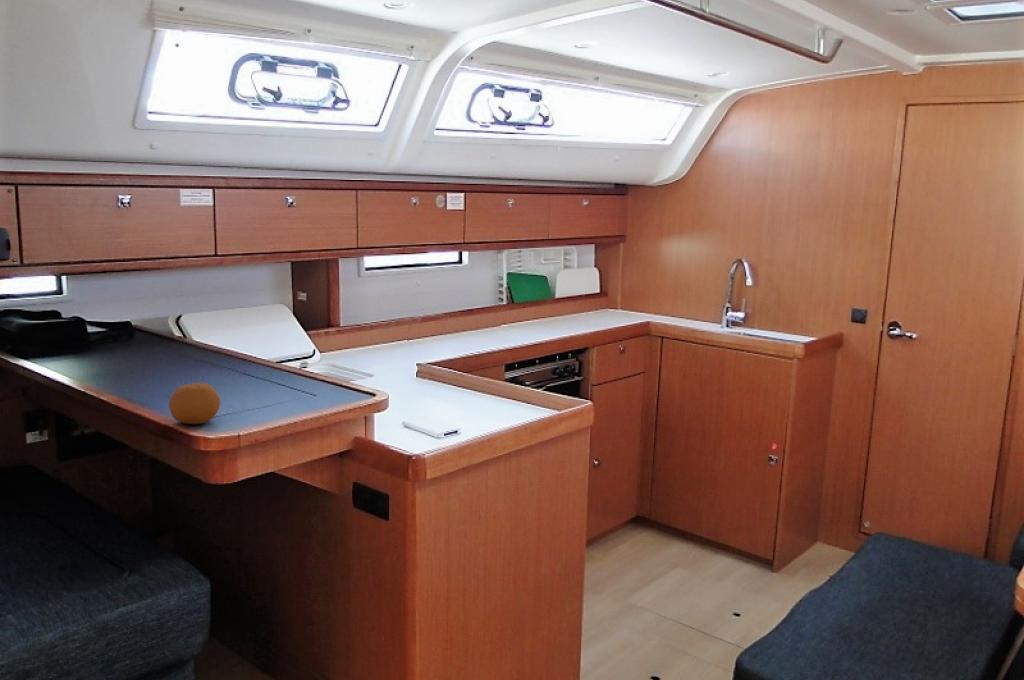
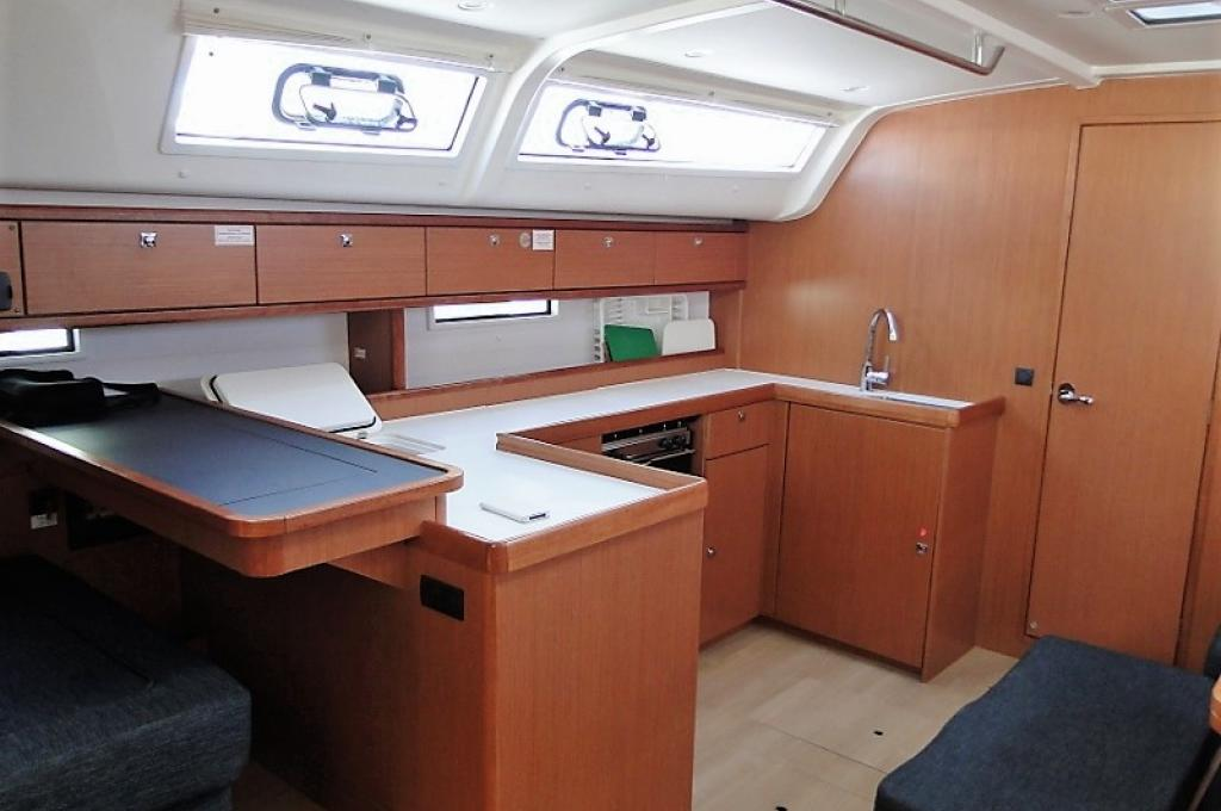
- fruit [168,382,221,425]
